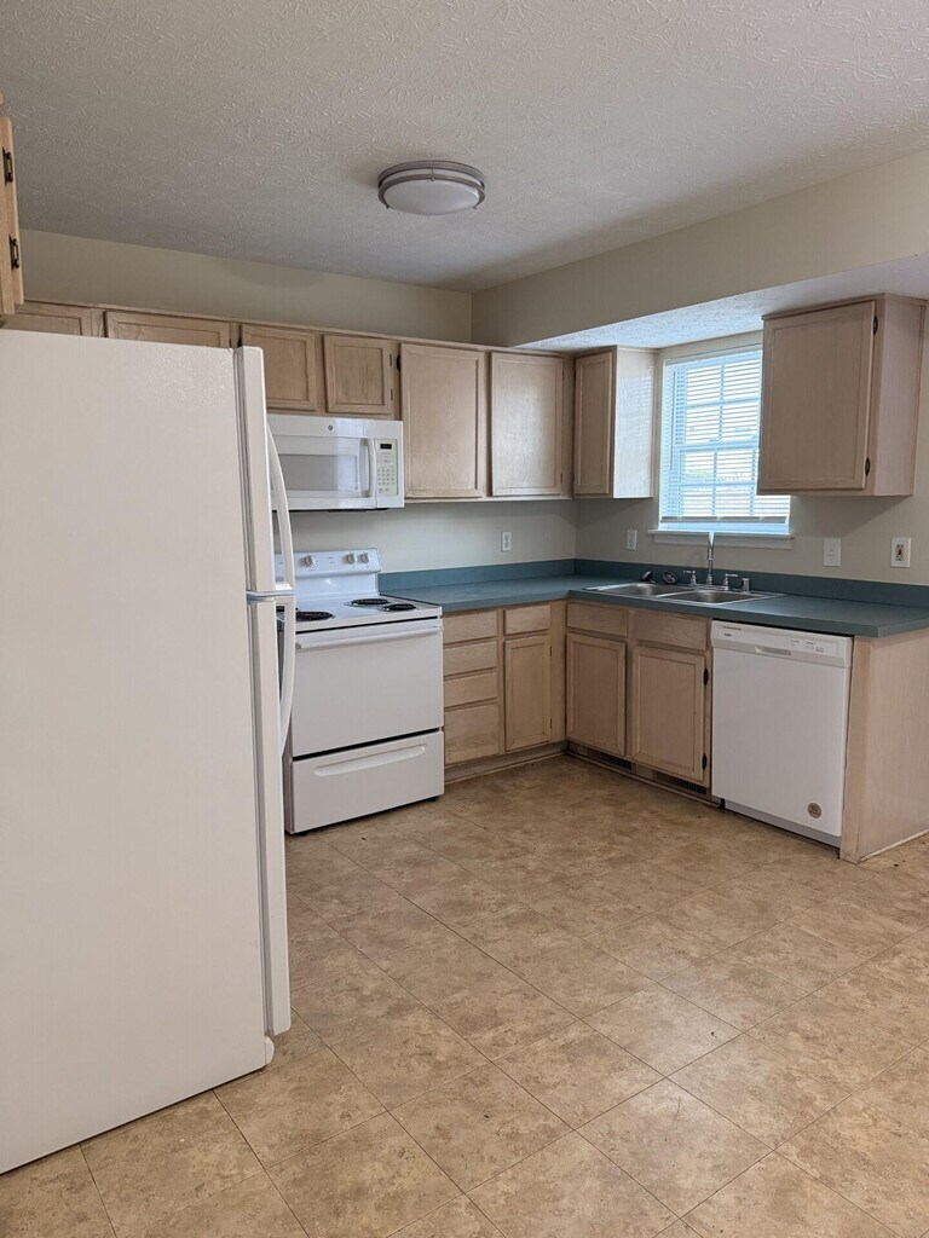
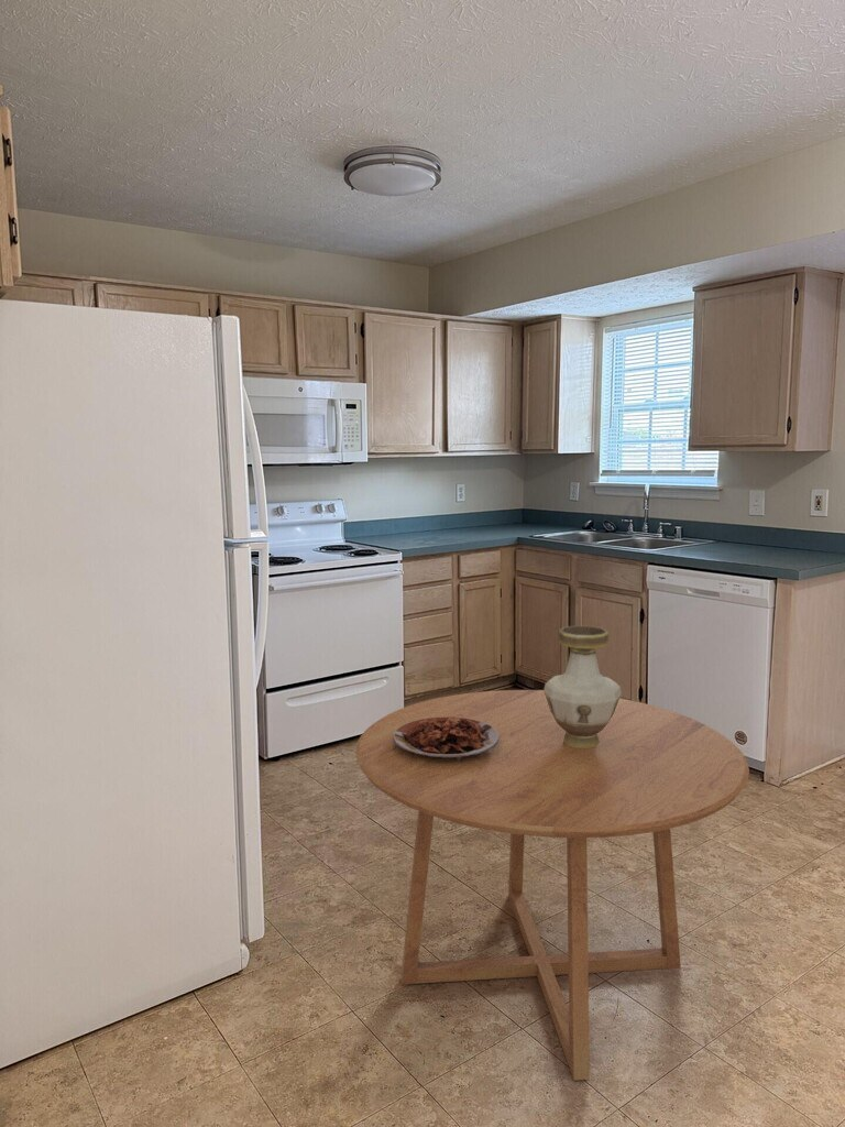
+ food plate [393,715,500,765]
+ vase [542,625,623,747]
+ dining table [354,689,750,1082]
